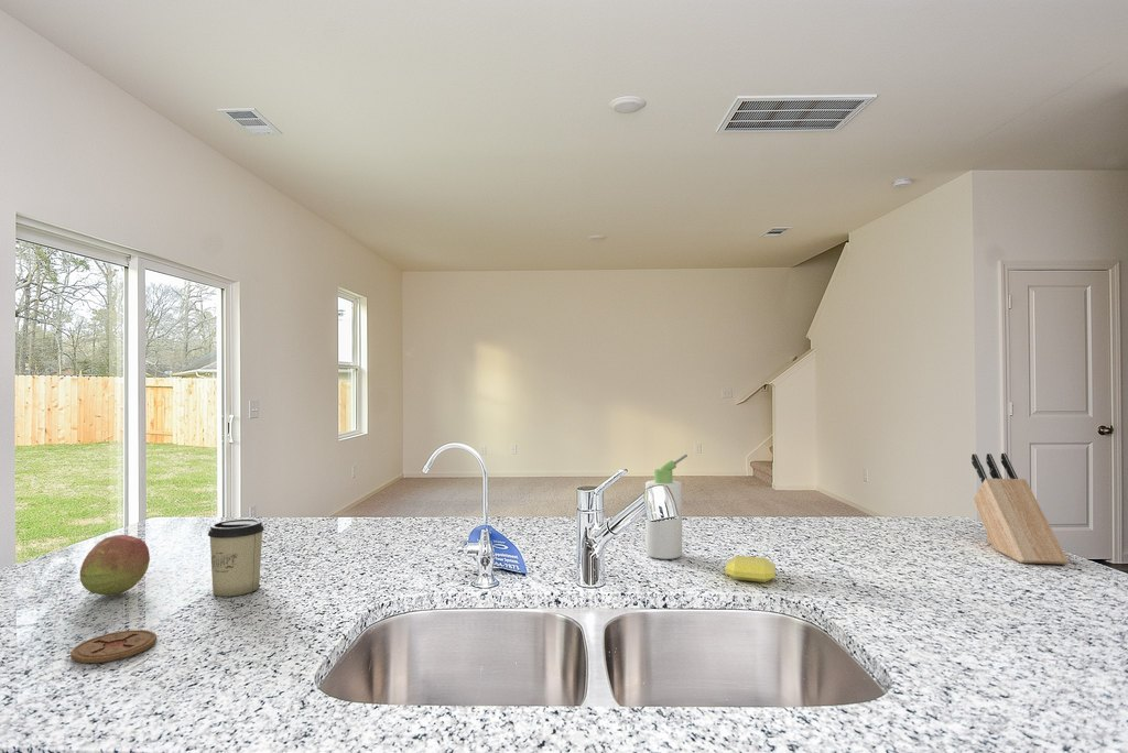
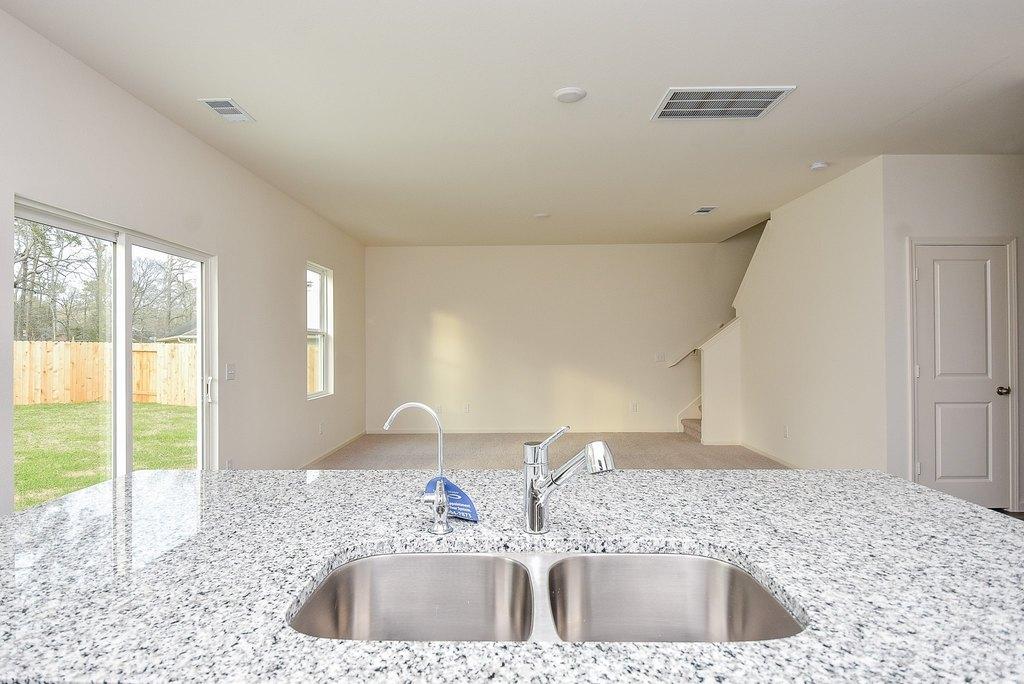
- cup [207,517,265,598]
- knife block [970,452,1070,566]
- coaster [69,629,158,664]
- bottle [644,454,688,560]
- fruit [79,534,151,597]
- soap bar [724,555,777,583]
